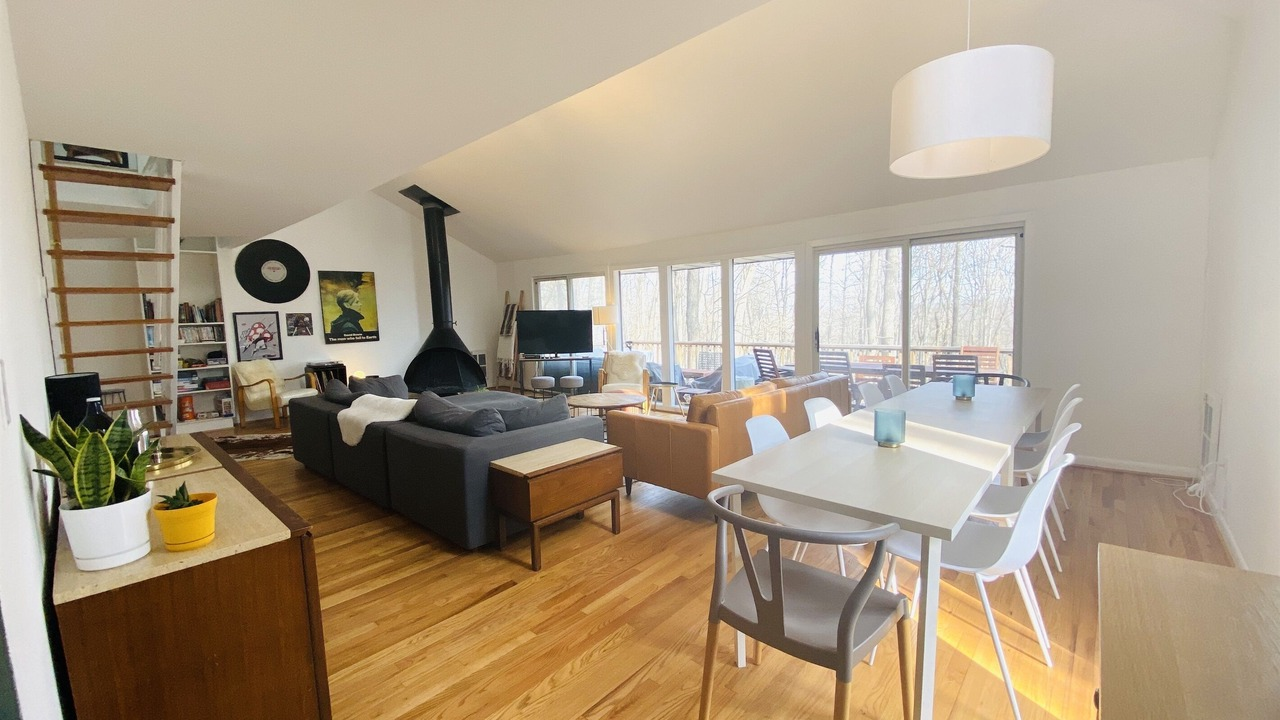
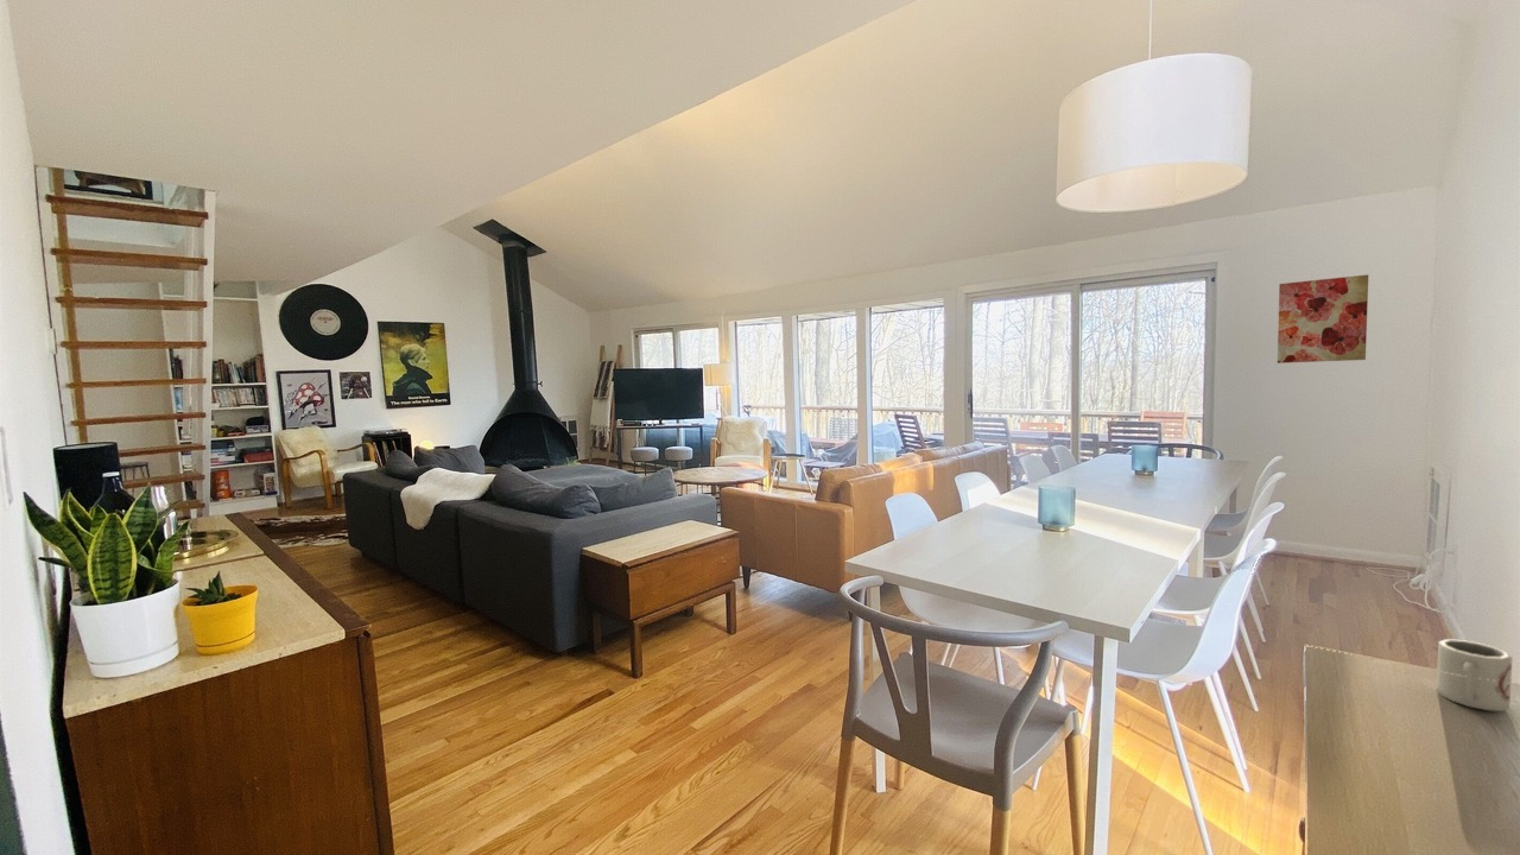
+ wall art [1277,273,1369,365]
+ cup [1436,638,1513,712]
